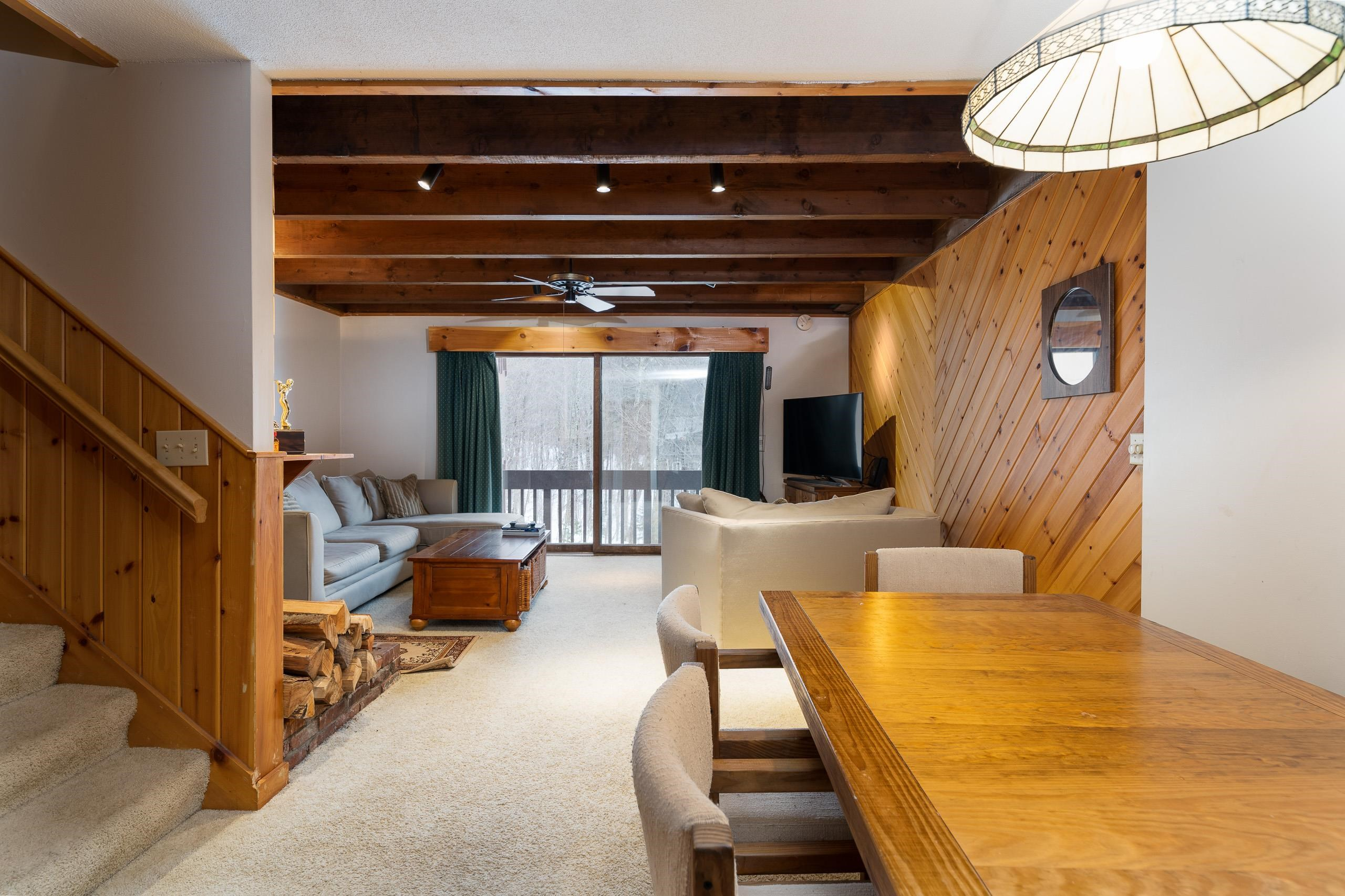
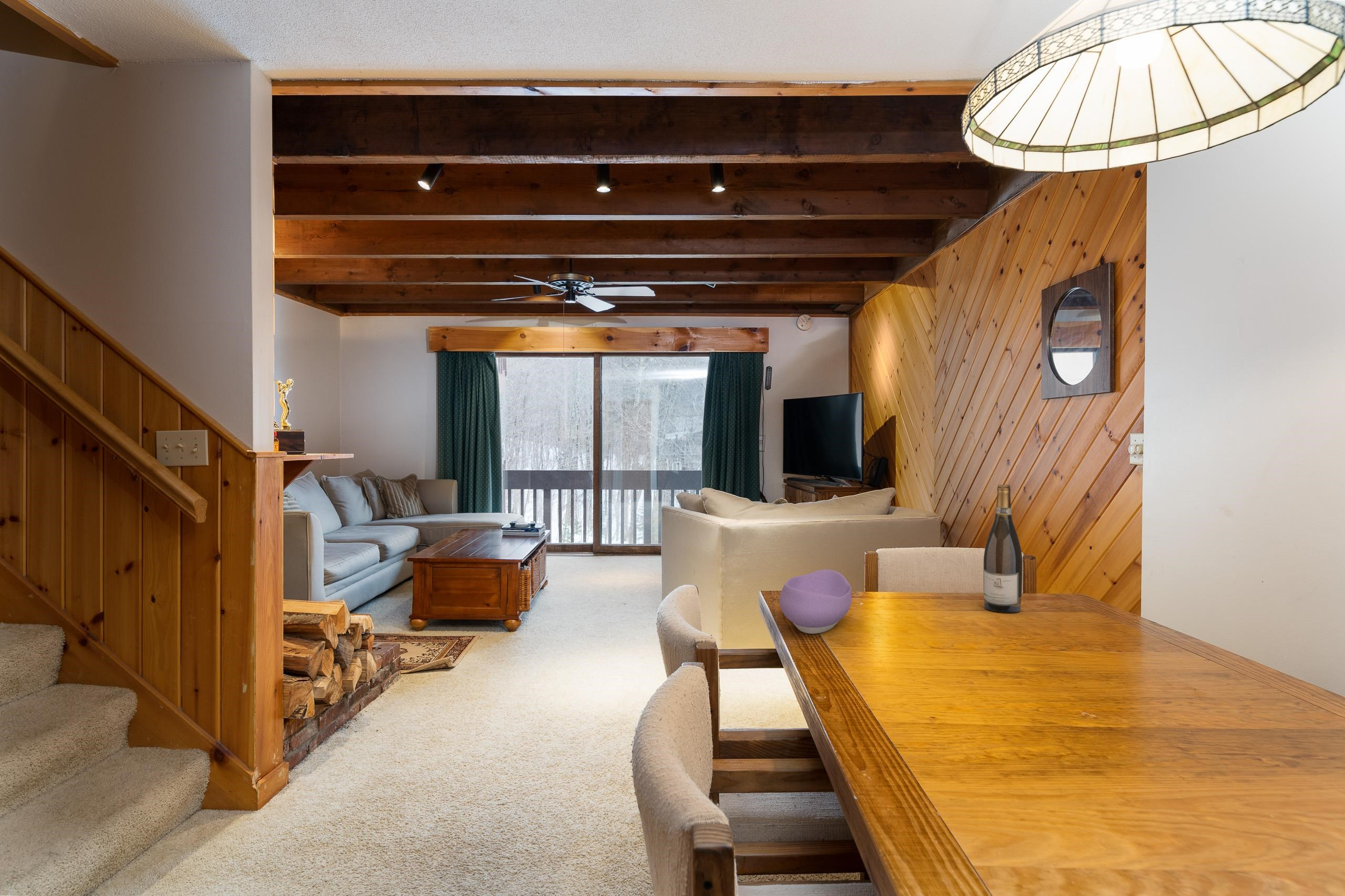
+ bowl [779,569,852,634]
+ wine bottle [983,484,1023,613]
